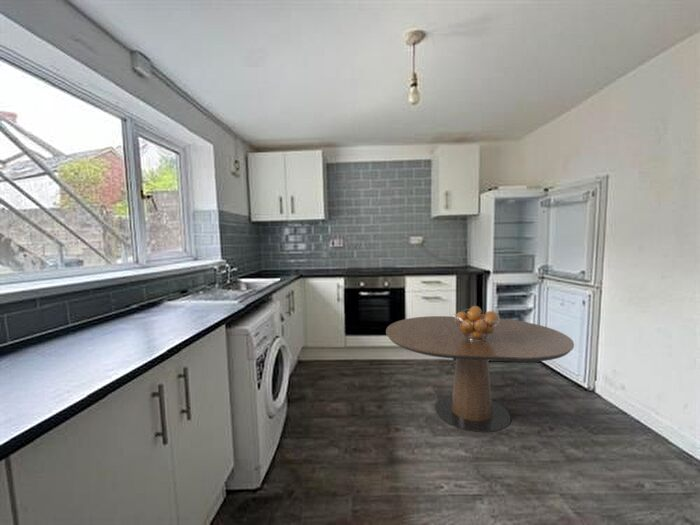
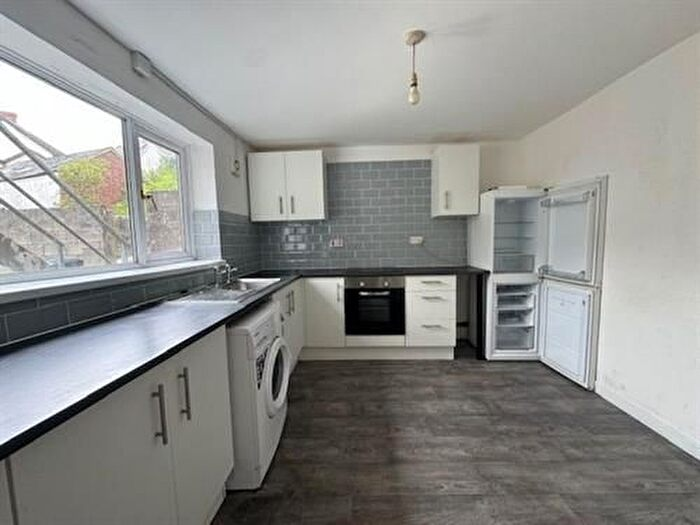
- dining table [385,315,575,433]
- fruit basket [453,305,500,341]
